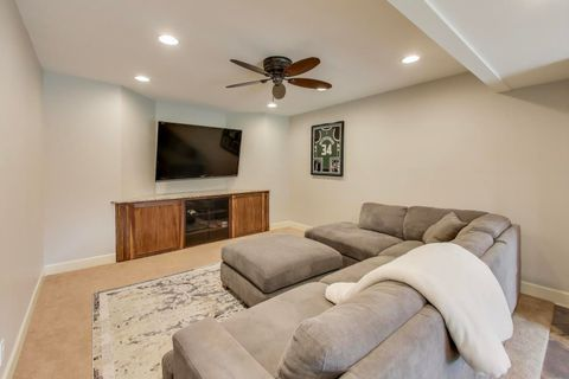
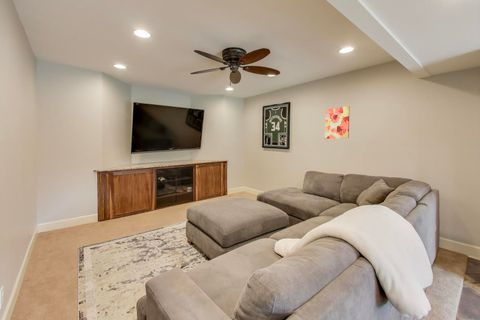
+ wall art [324,105,351,140]
